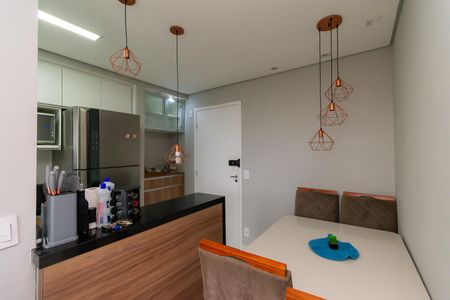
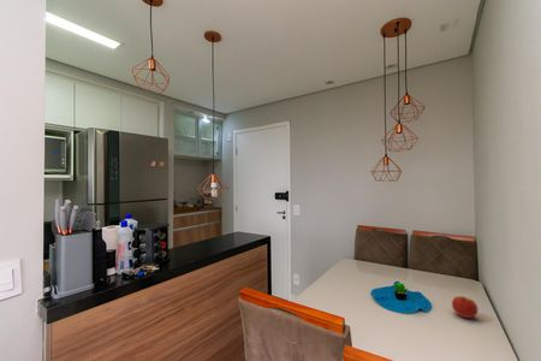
+ apple [451,295,478,319]
